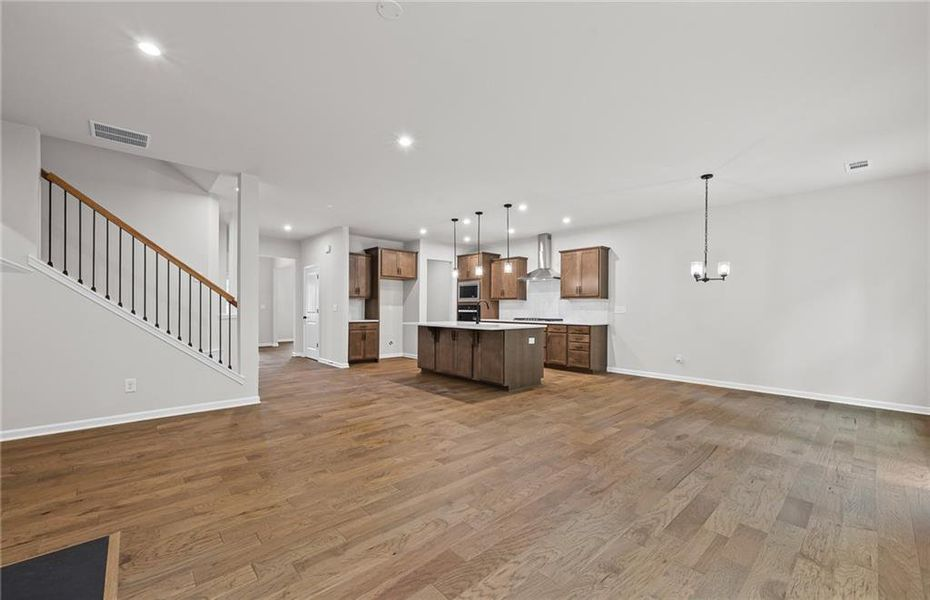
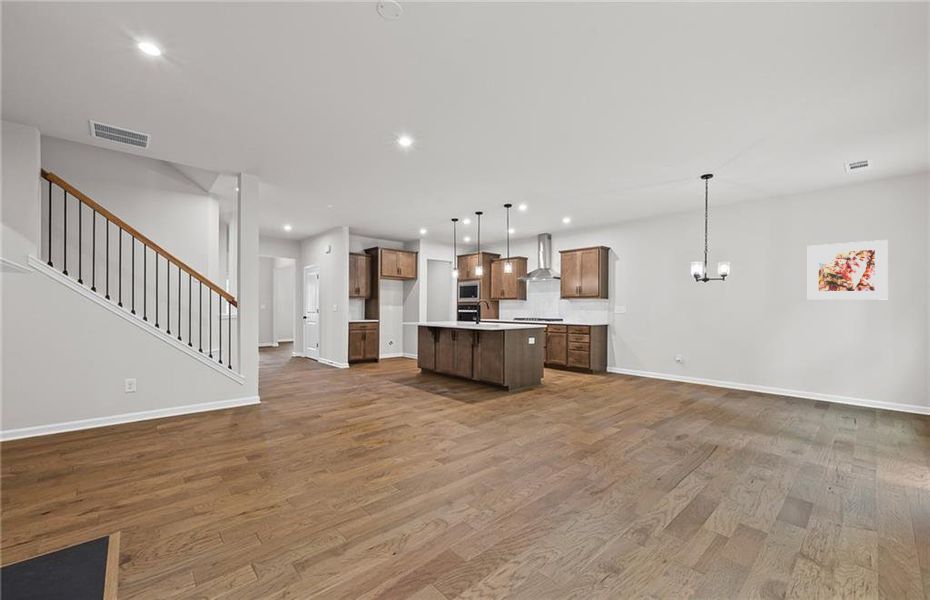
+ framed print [807,239,889,301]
